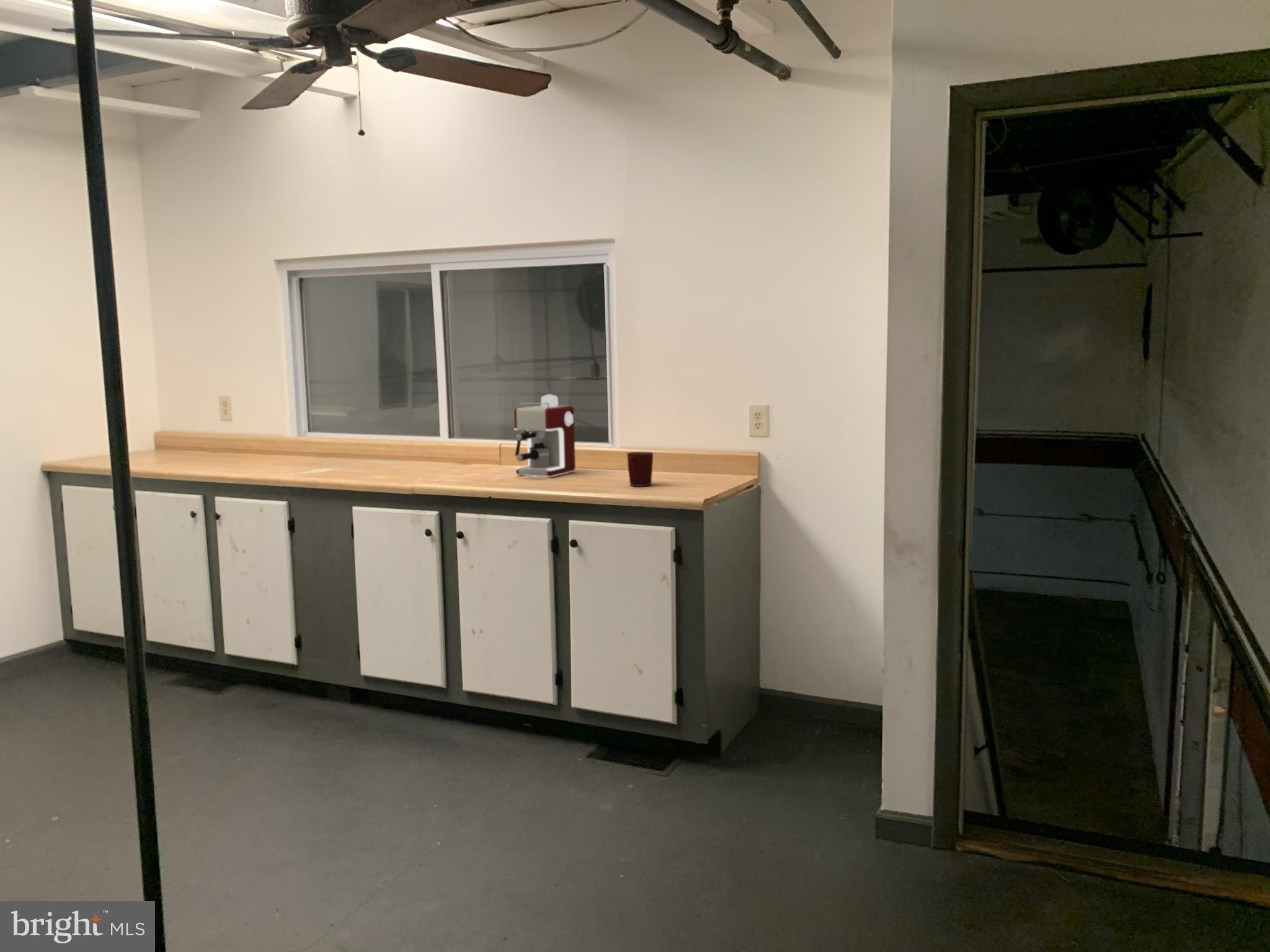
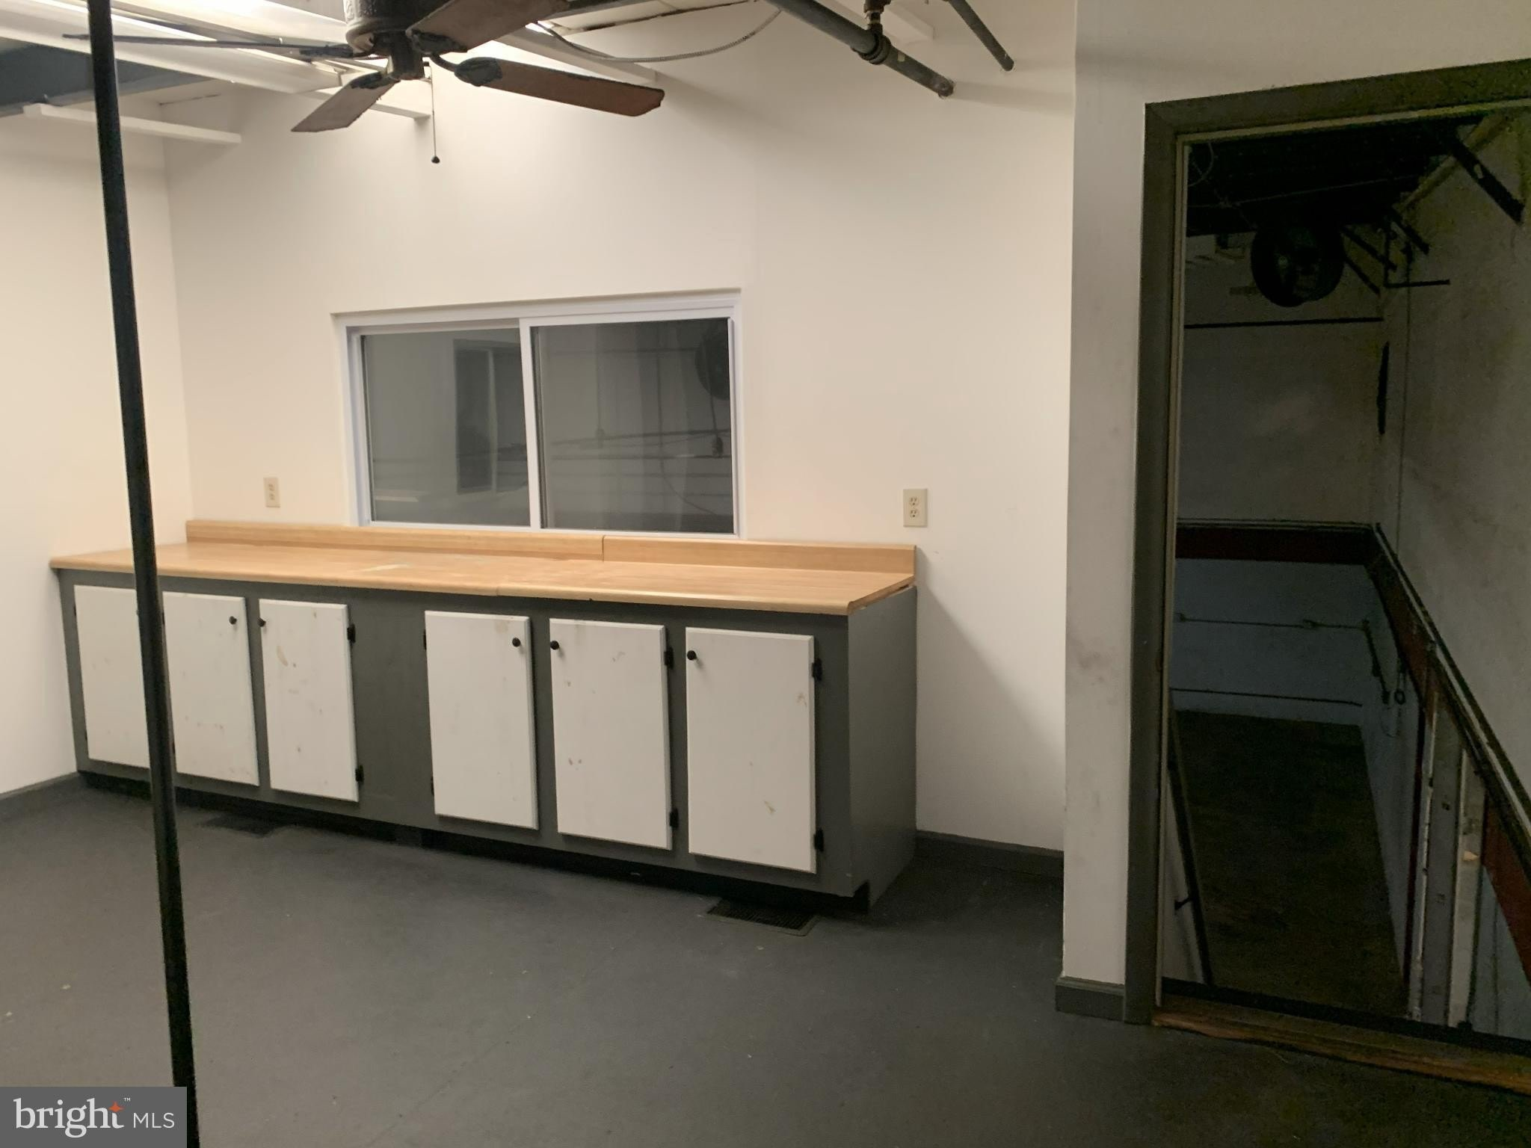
- coffee maker [513,394,576,477]
- mug [626,451,654,487]
